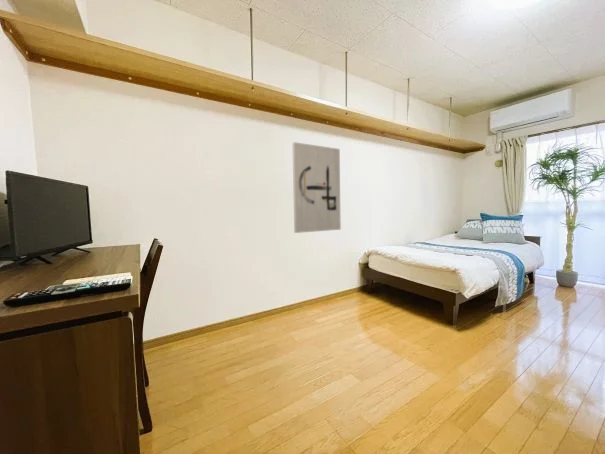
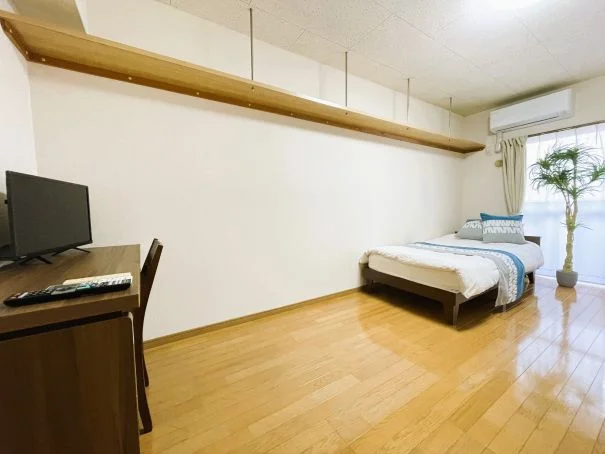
- wall art [291,141,342,234]
